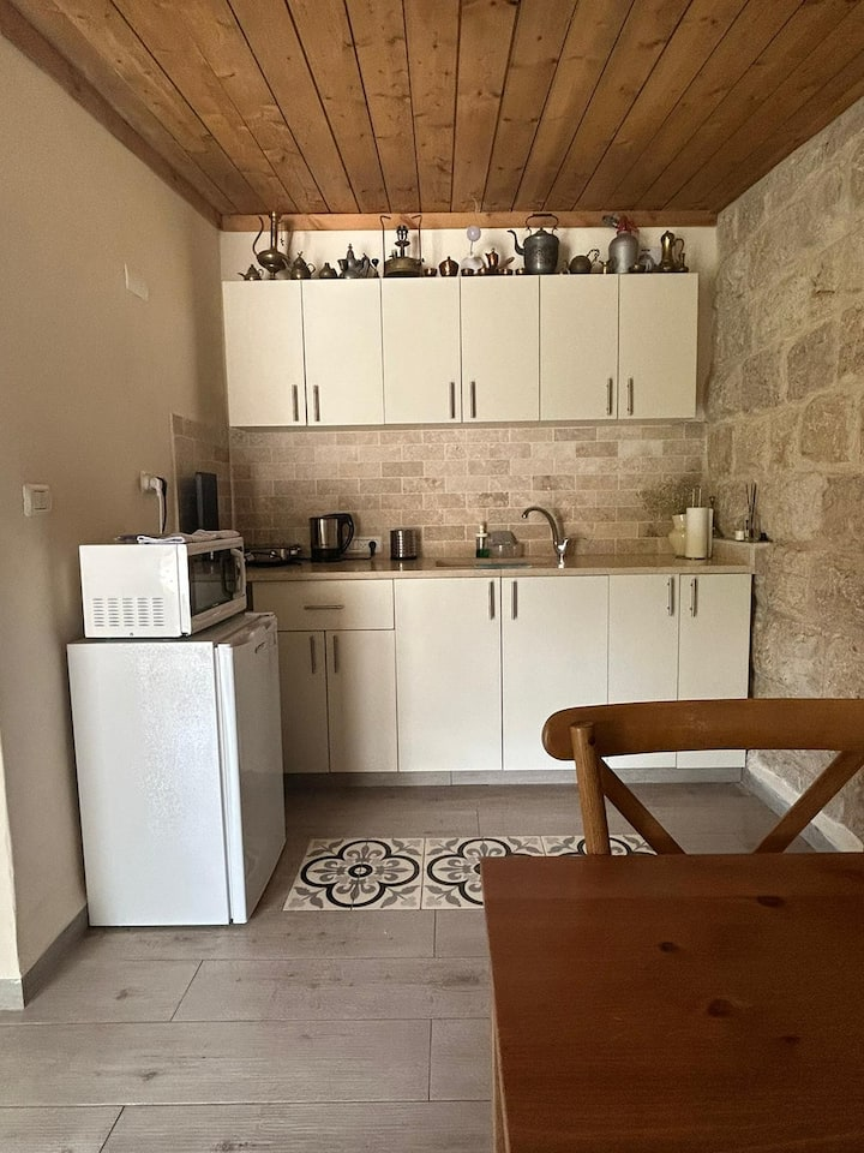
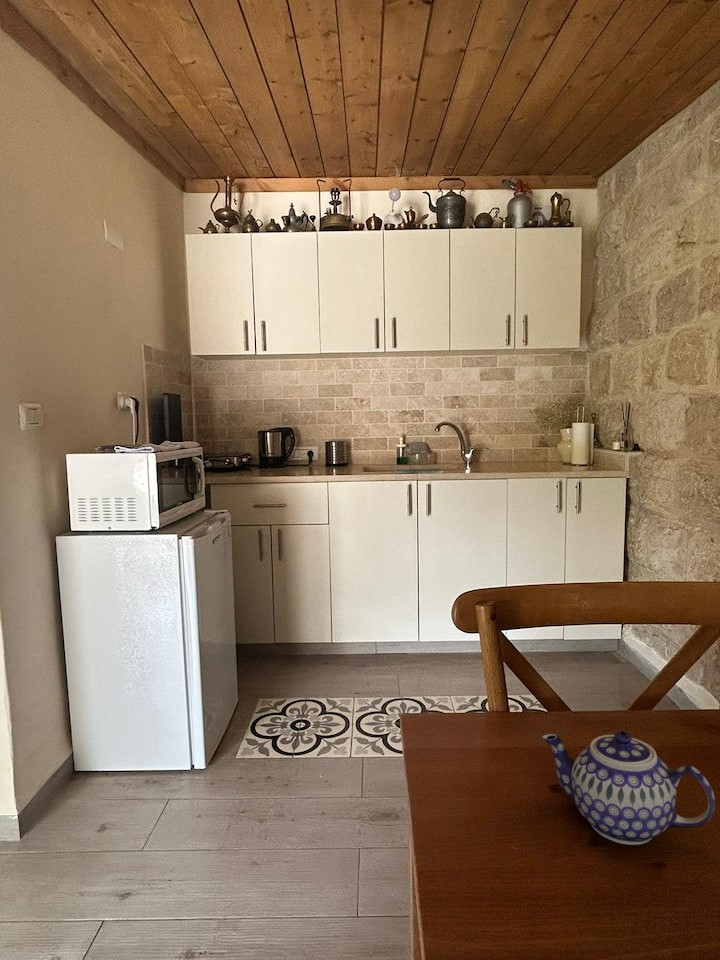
+ teapot [541,730,716,846]
